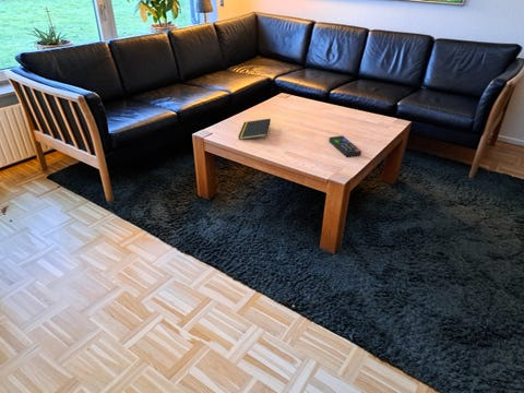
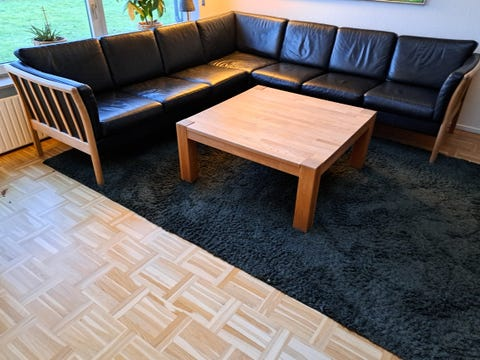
- remote control [329,134,362,158]
- notepad [237,118,272,141]
